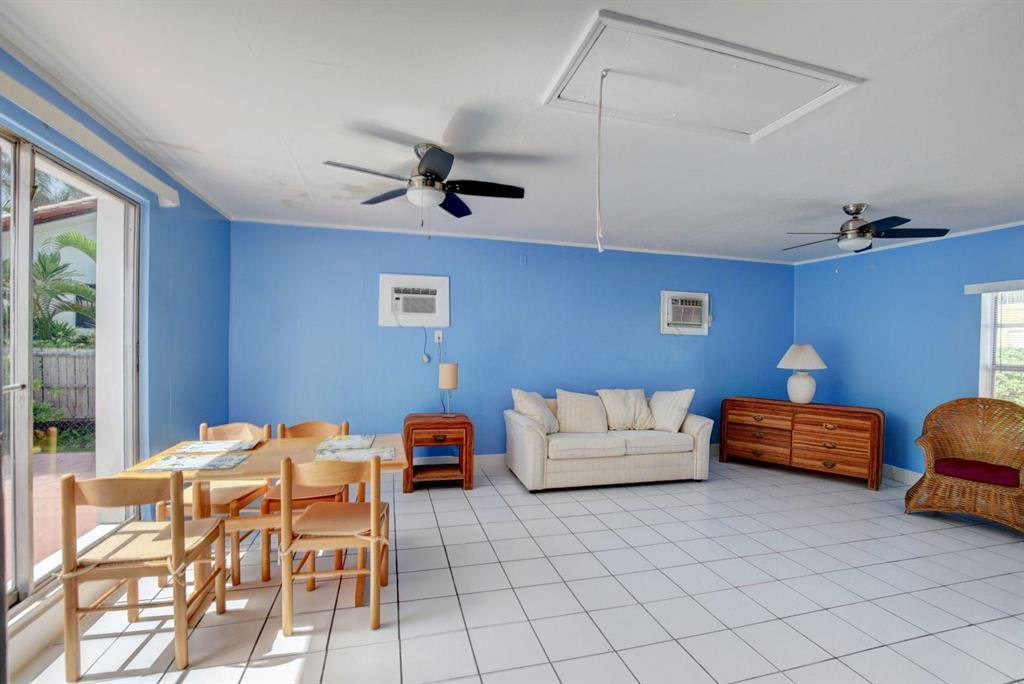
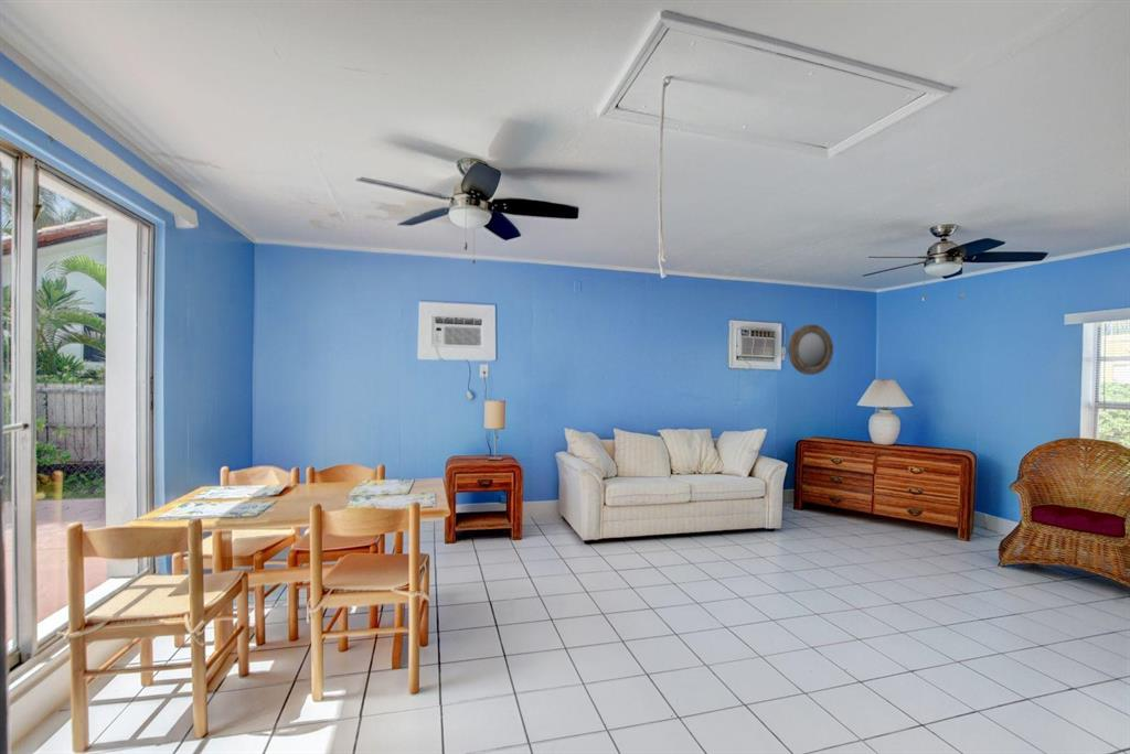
+ home mirror [787,323,834,376]
